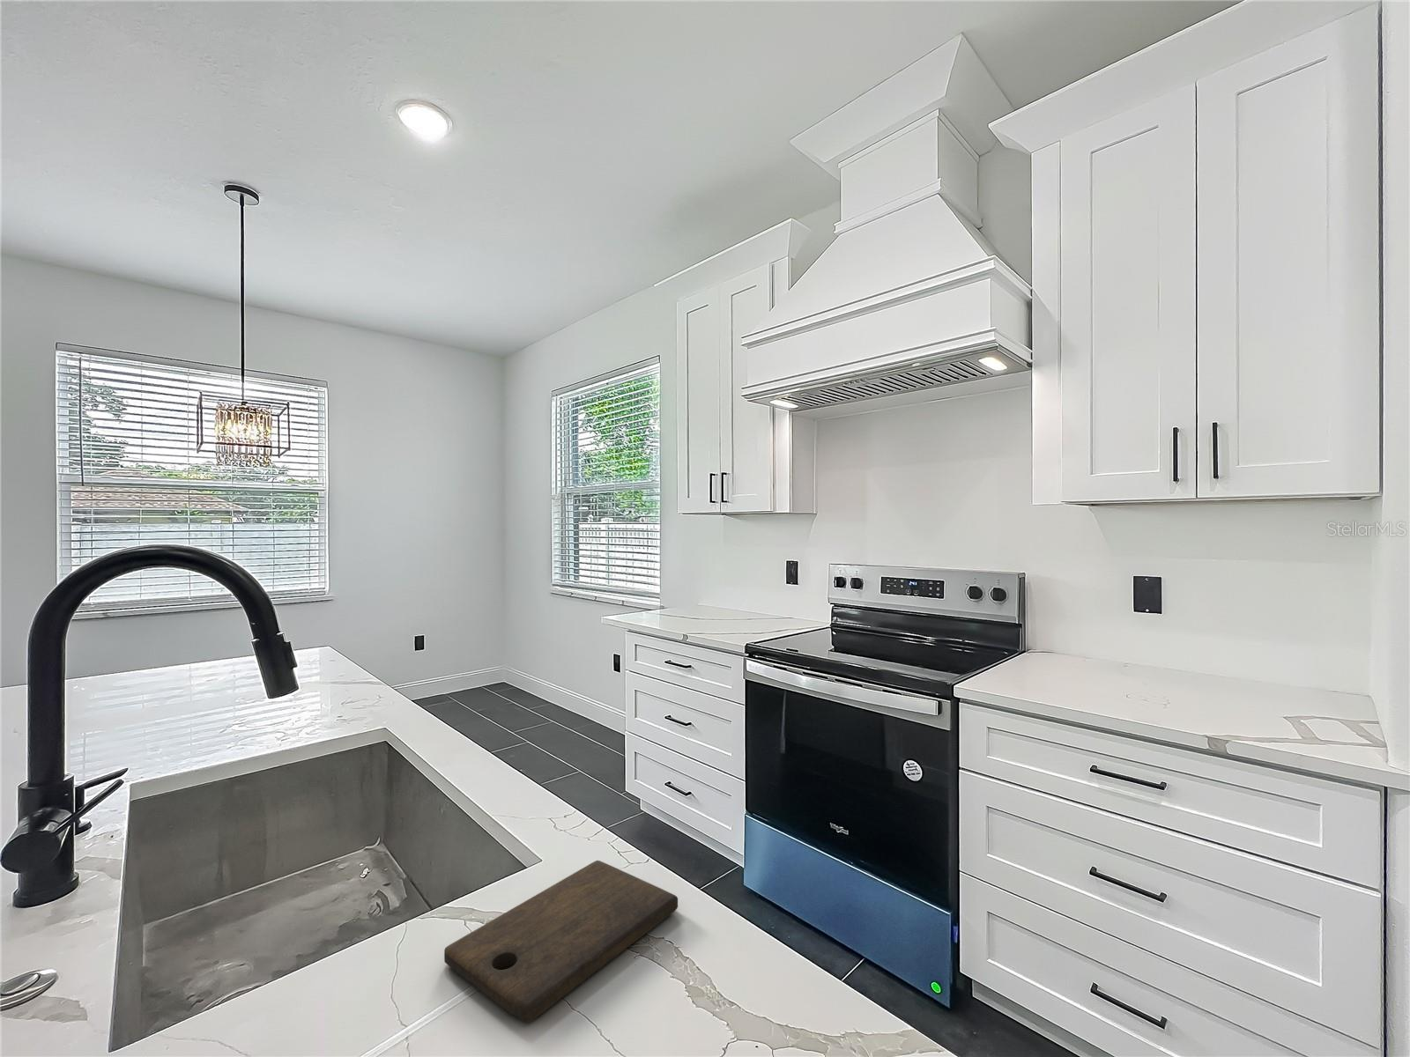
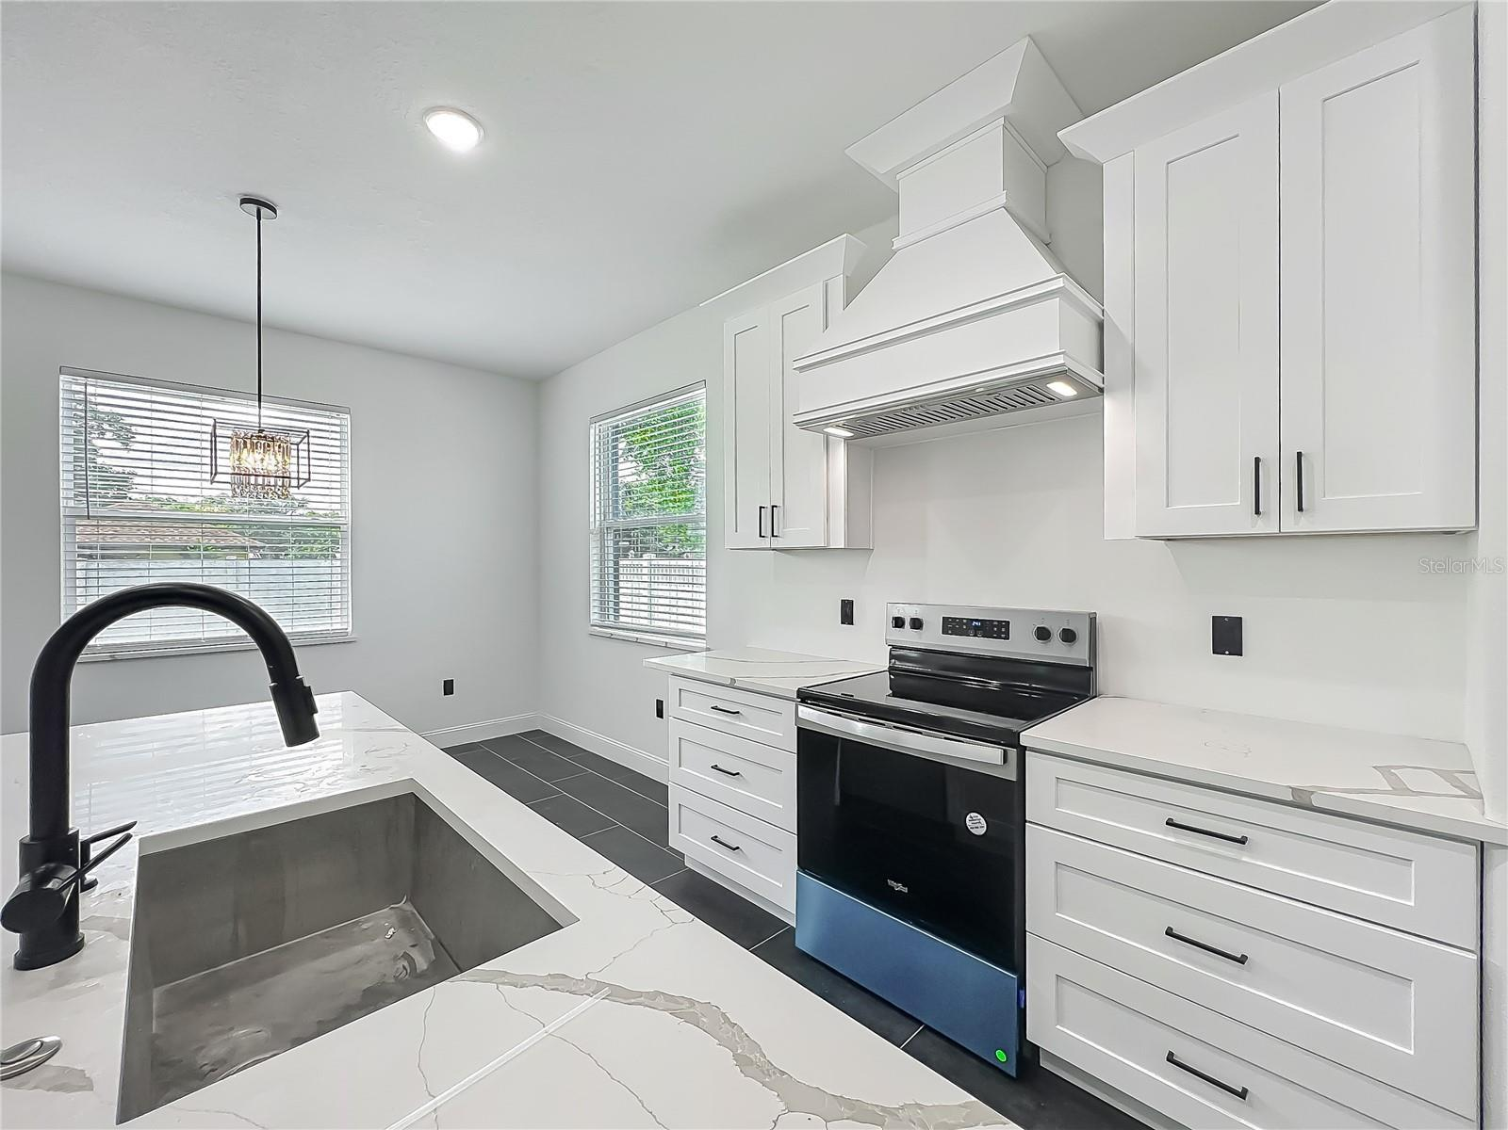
- cutting board [443,859,678,1025]
